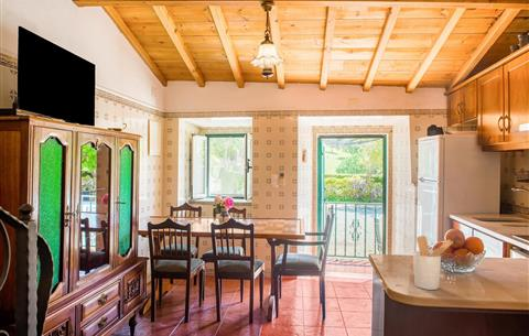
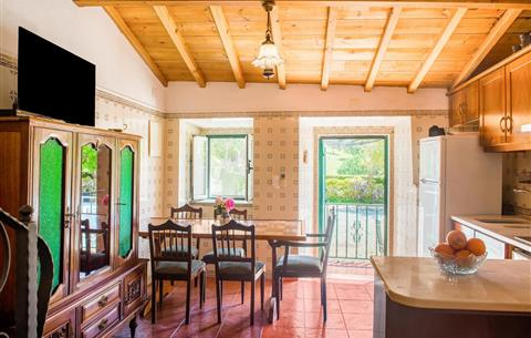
- utensil holder [412,235,454,291]
